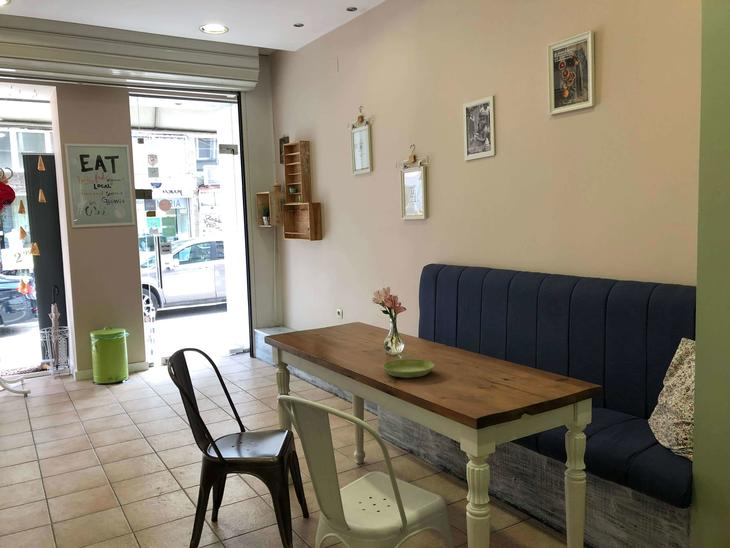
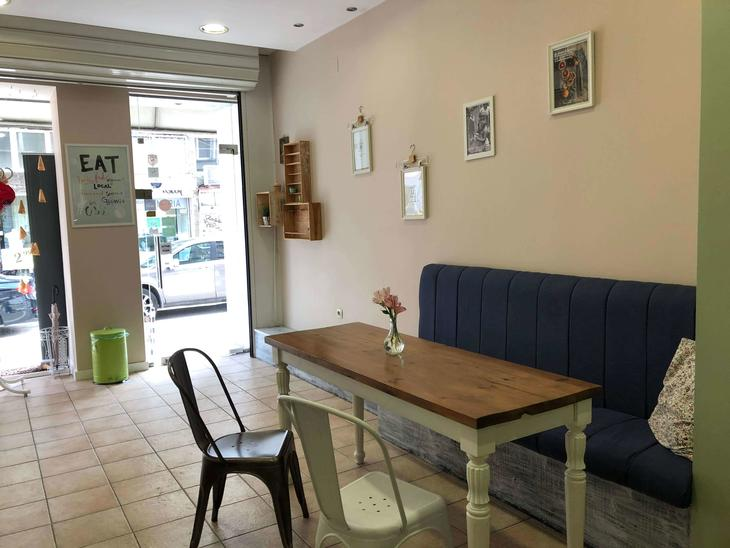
- saucer [381,358,435,379]
